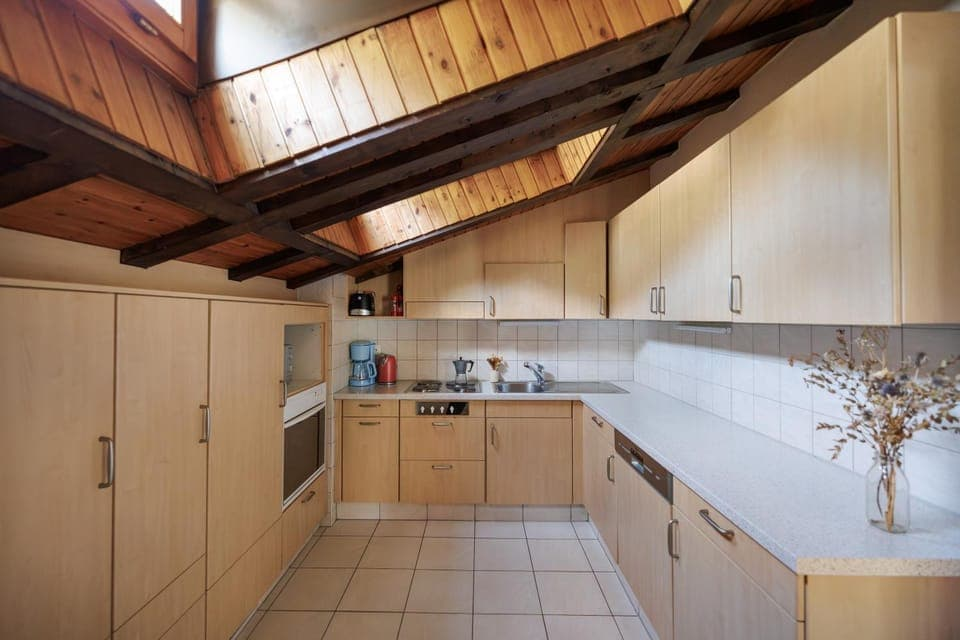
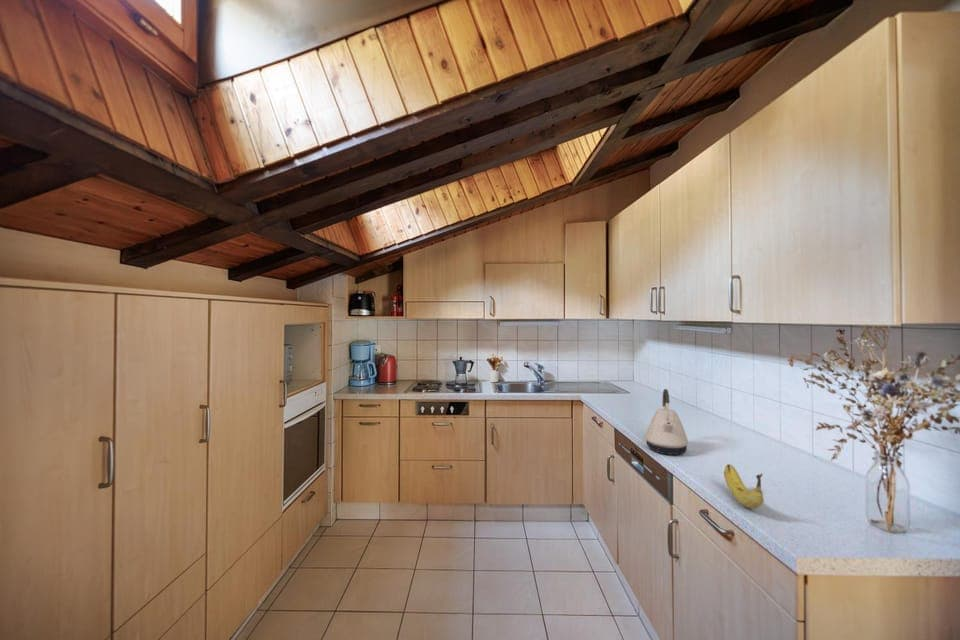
+ kettle [644,388,689,456]
+ fruit [723,463,765,510]
